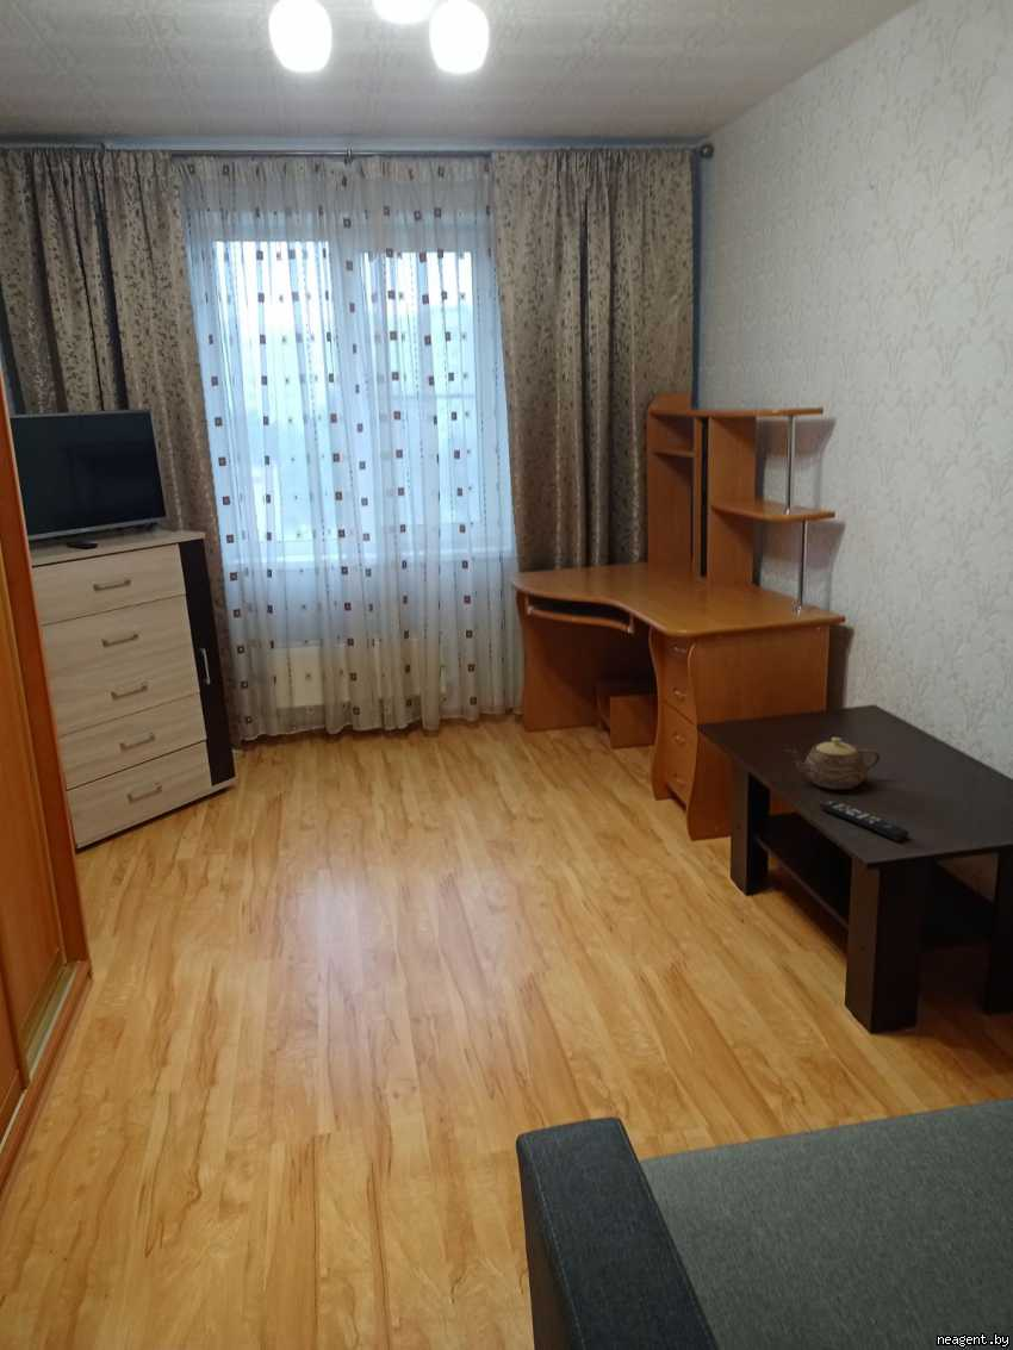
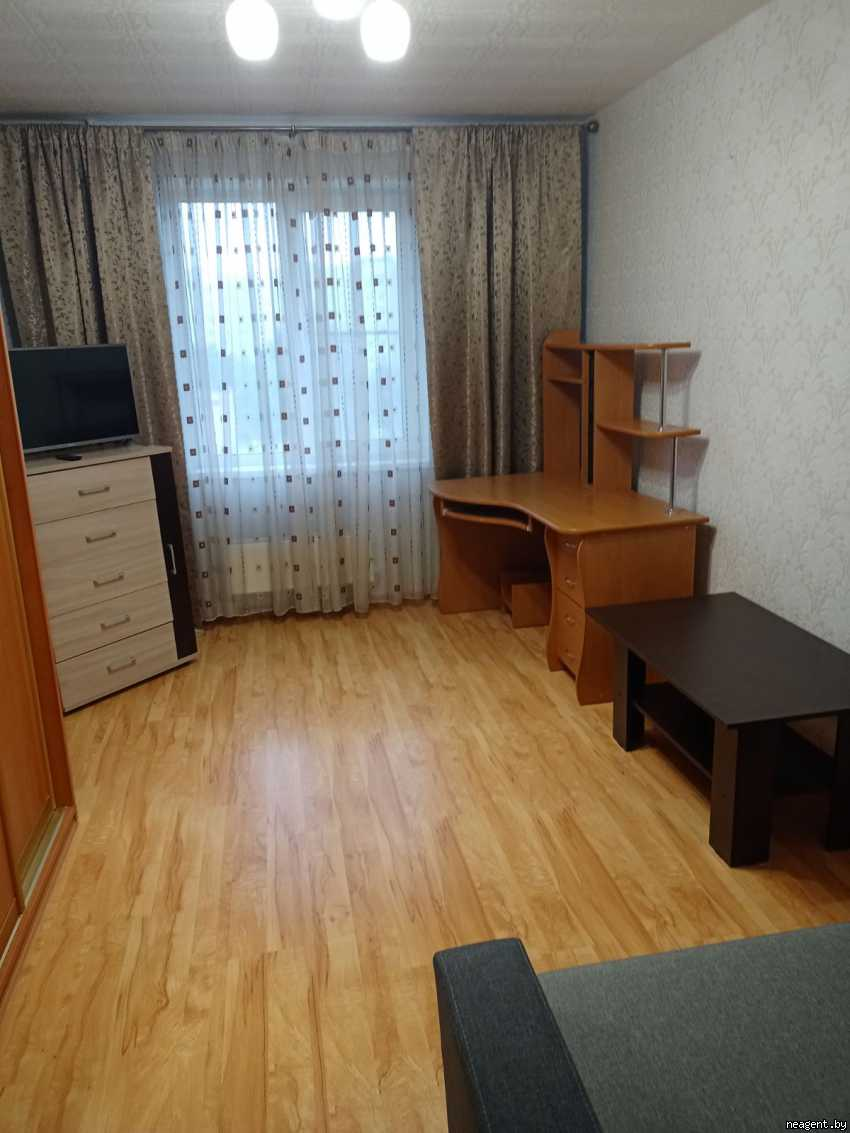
- remote control [818,800,911,842]
- teapot [785,736,882,791]
